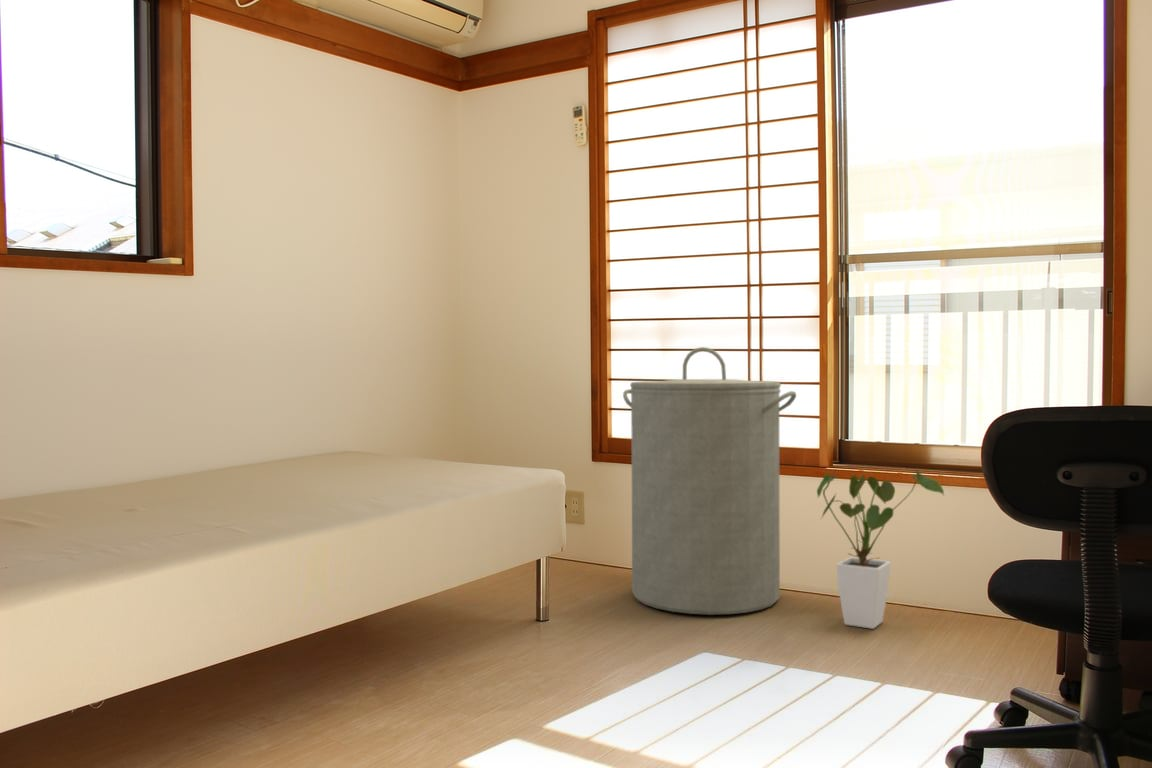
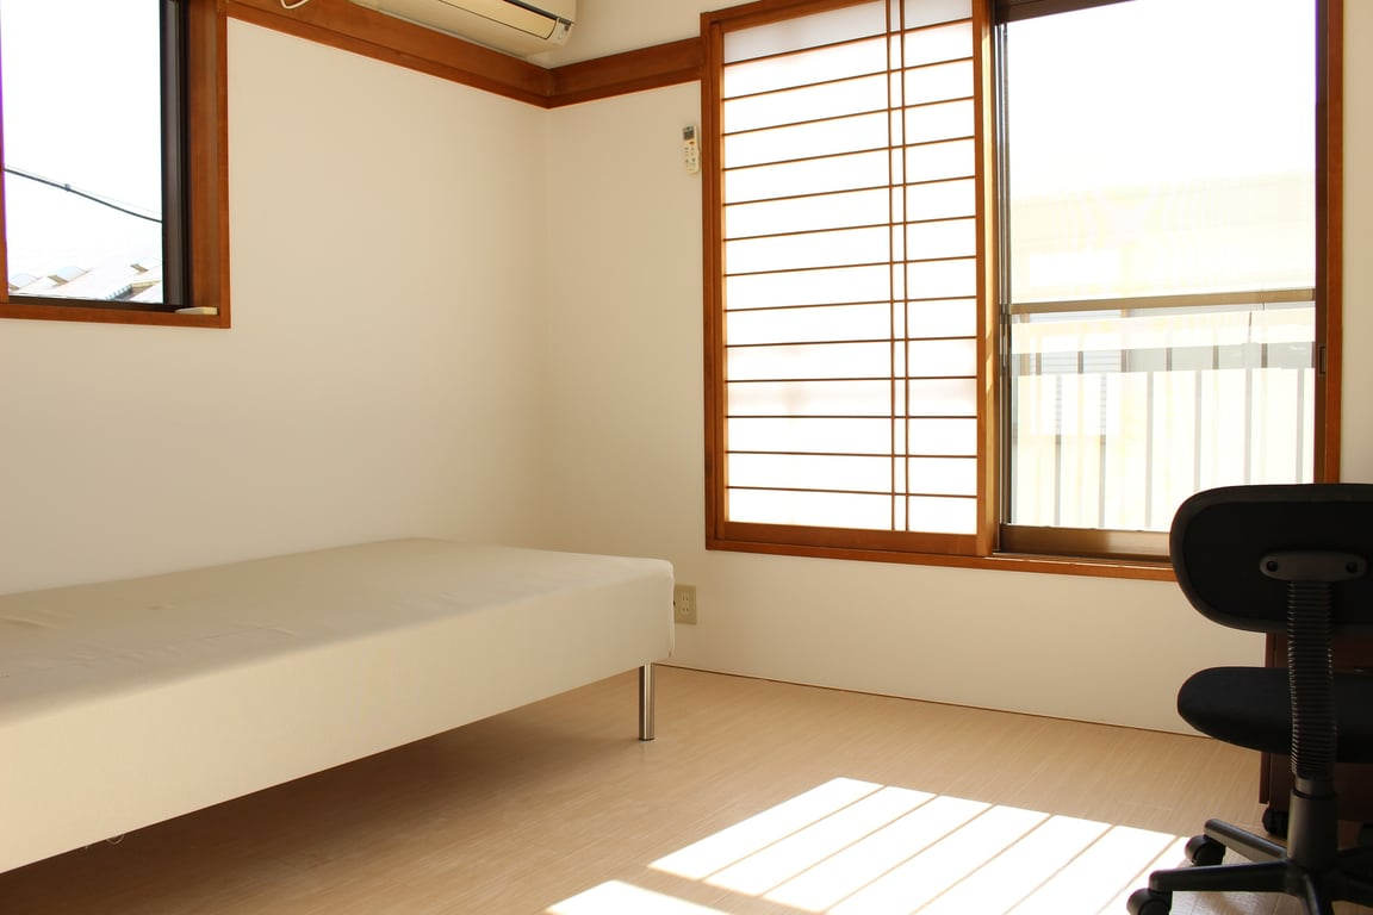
- laundry hamper [622,346,797,616]
- house plant [816,469,945,630]
